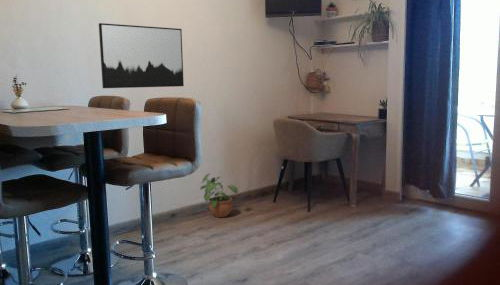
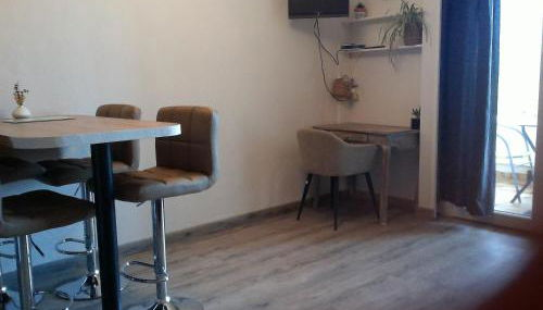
- wall art [98,22,185,89]
- potted plant [199,172,239,218]
